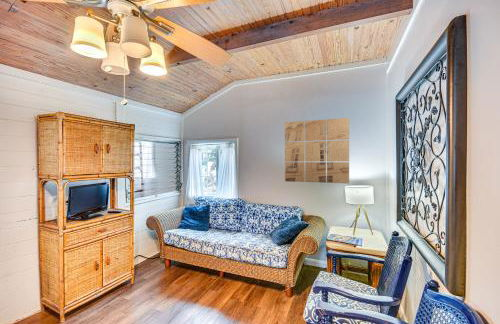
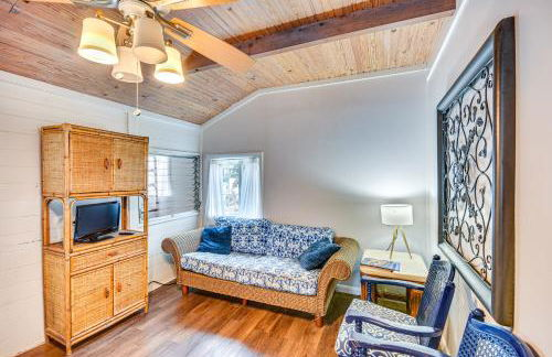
- wall art [284,117,350,184]
